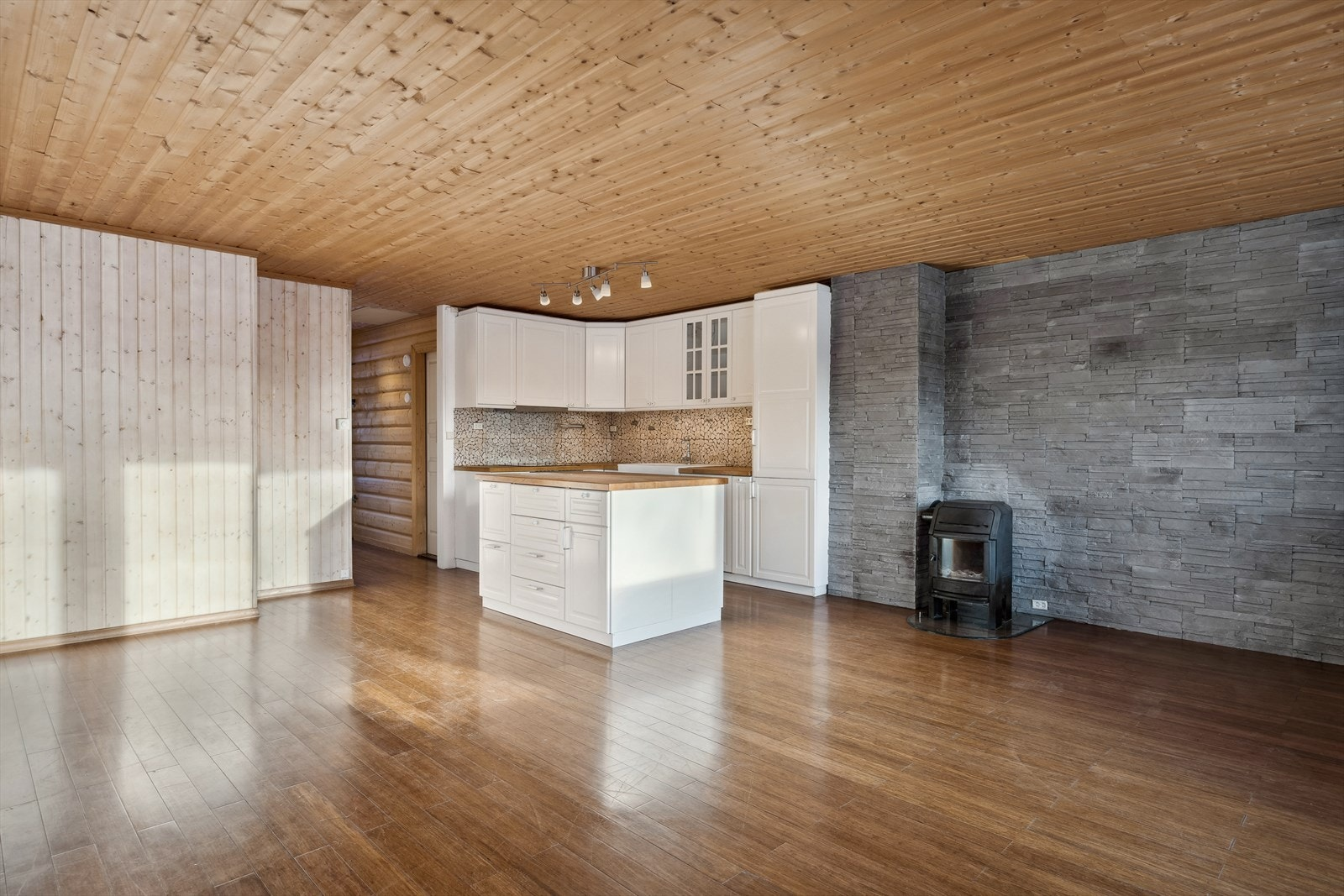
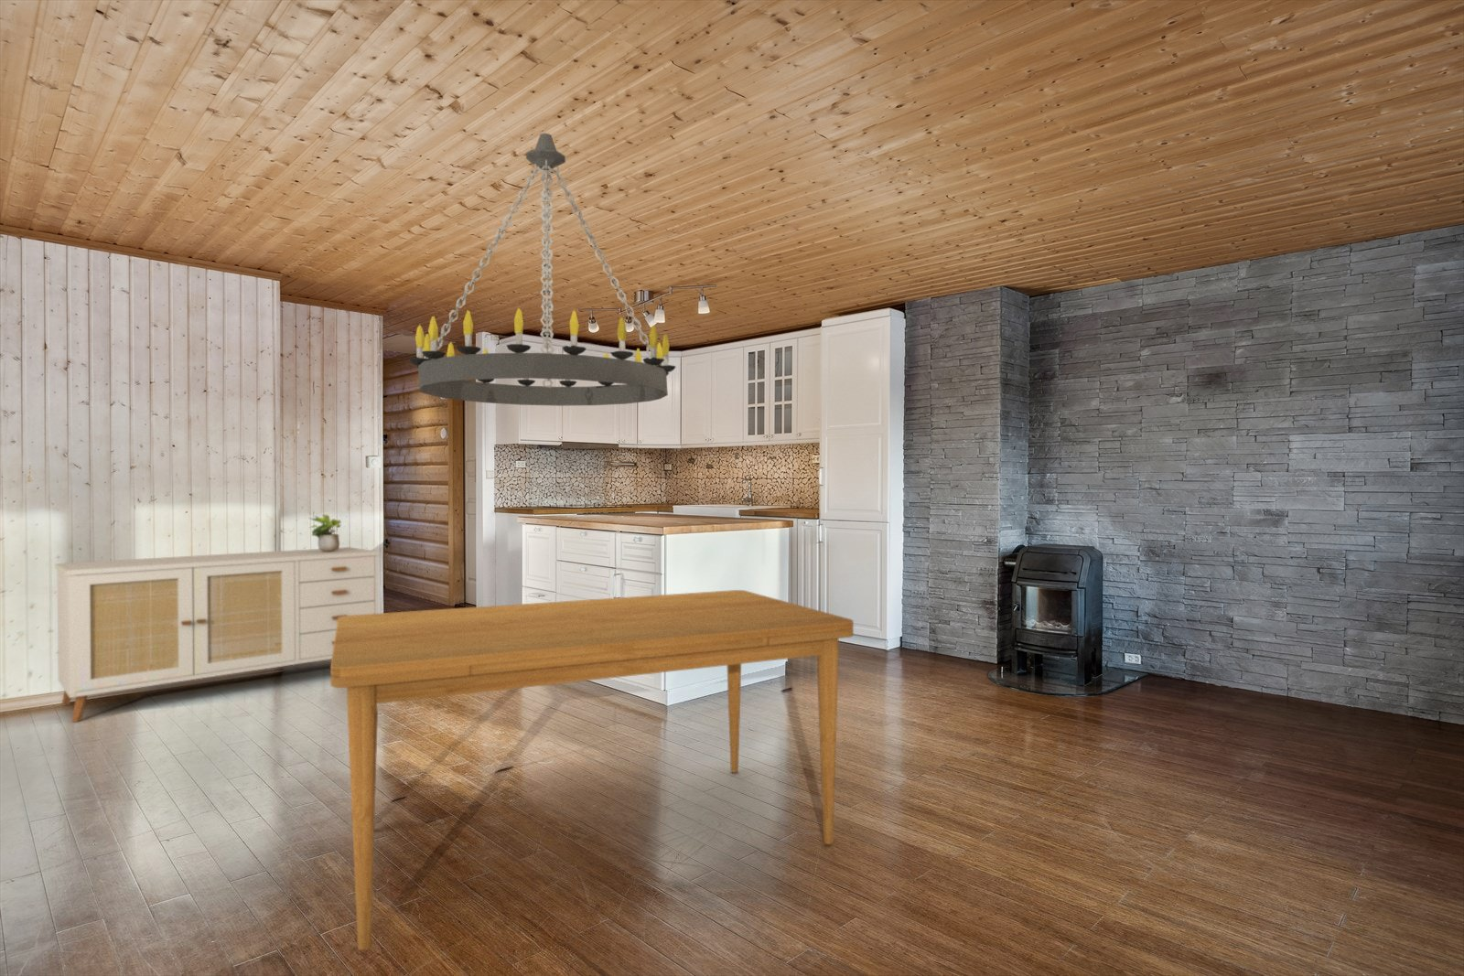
+ dining table [329,589,855,951]
+ potted plant [309,514,342,552]
+ sideboard [54,546,380,722]
+ chandelier [407,133,676,407]
